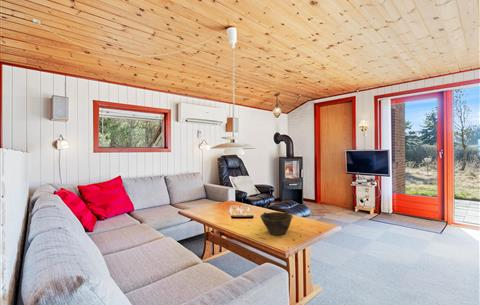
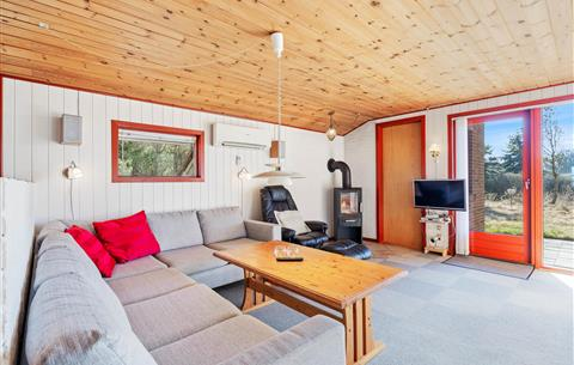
- bowl [259,211,294,236]
